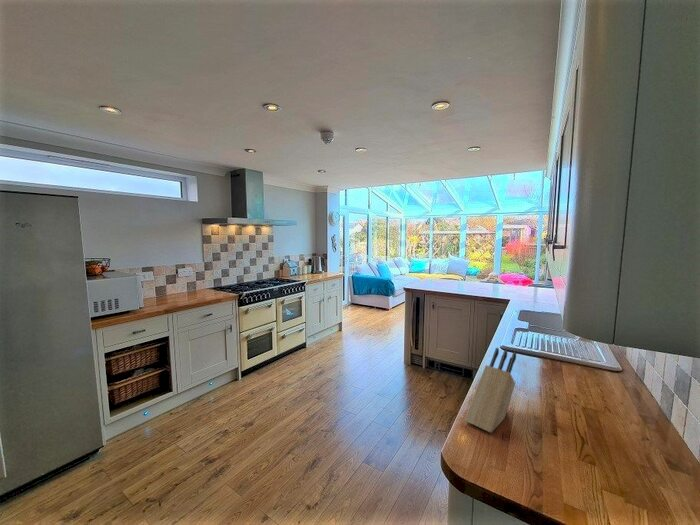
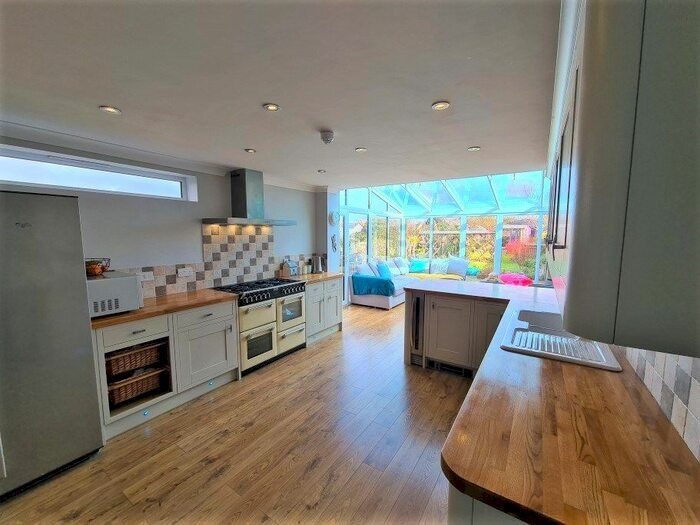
- knife block [464,347,517,434]
